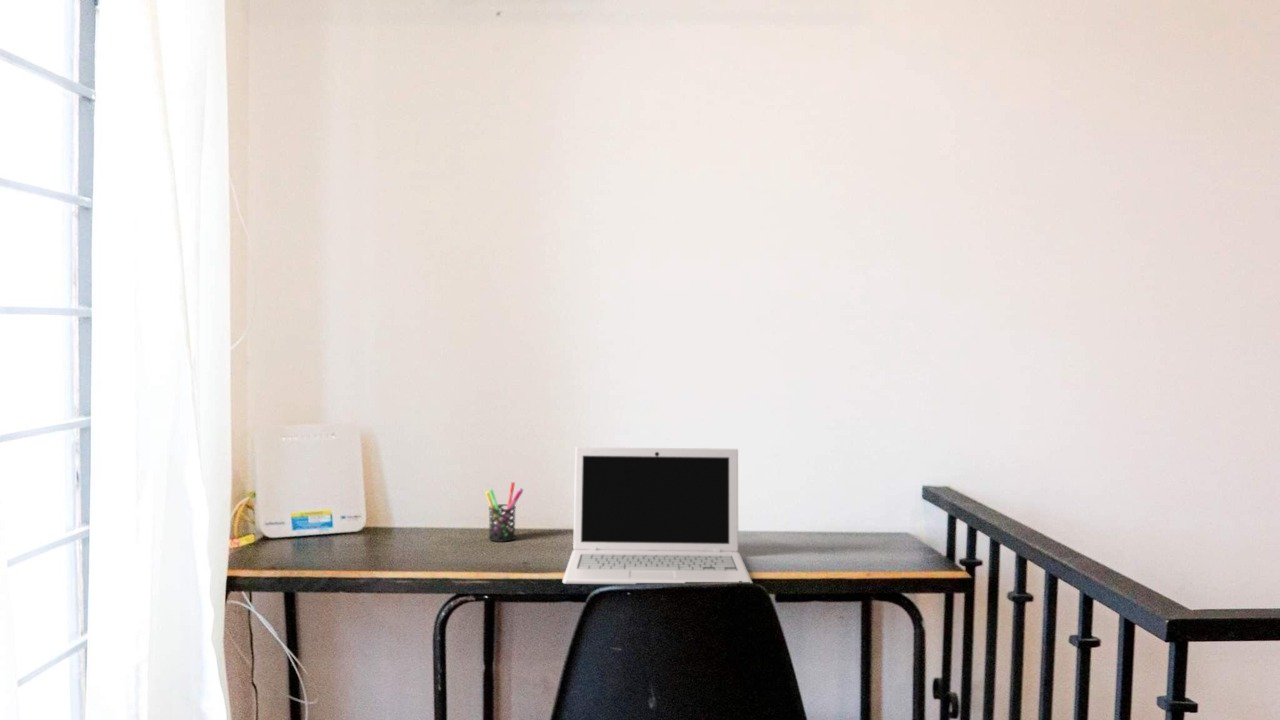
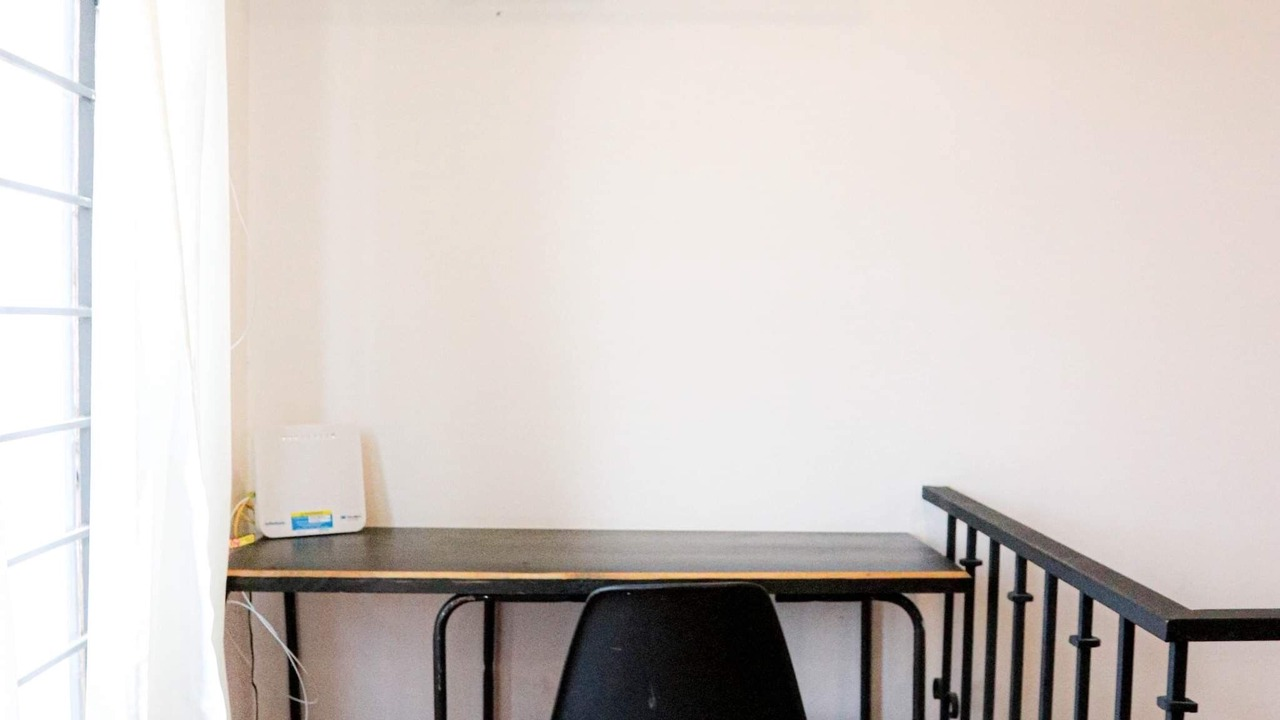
- laptop [561,446,753,586]
- pen holder [484,481,524,543]
